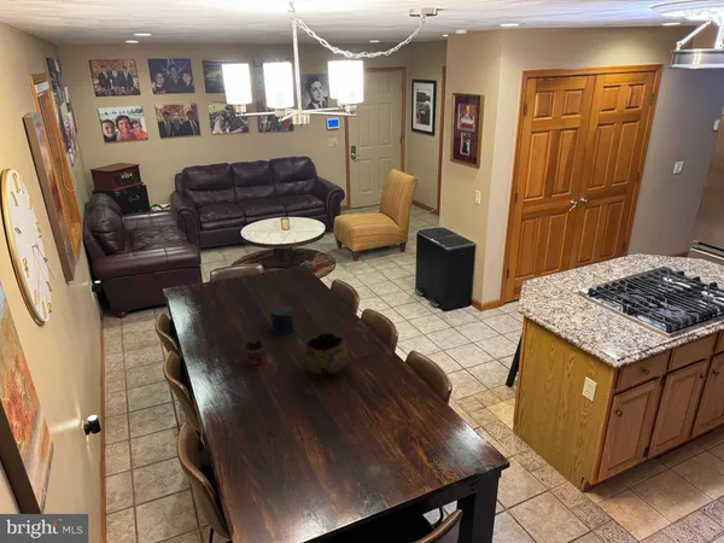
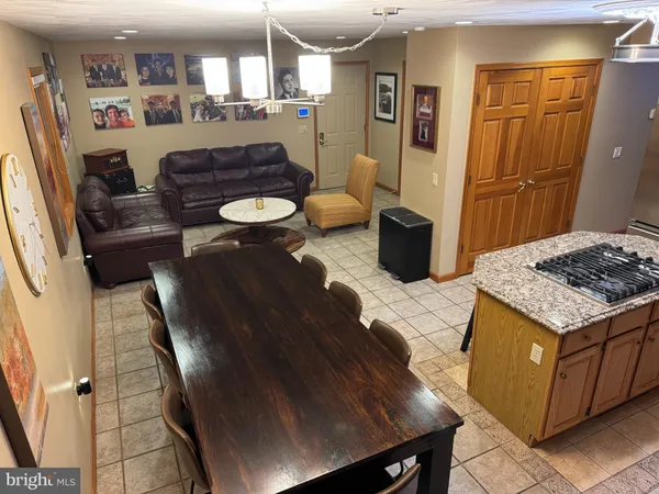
- coffee cup [244,337,265,366]
- decorative bowl [302,331,349,375]
- candle [269,305,294,335]
